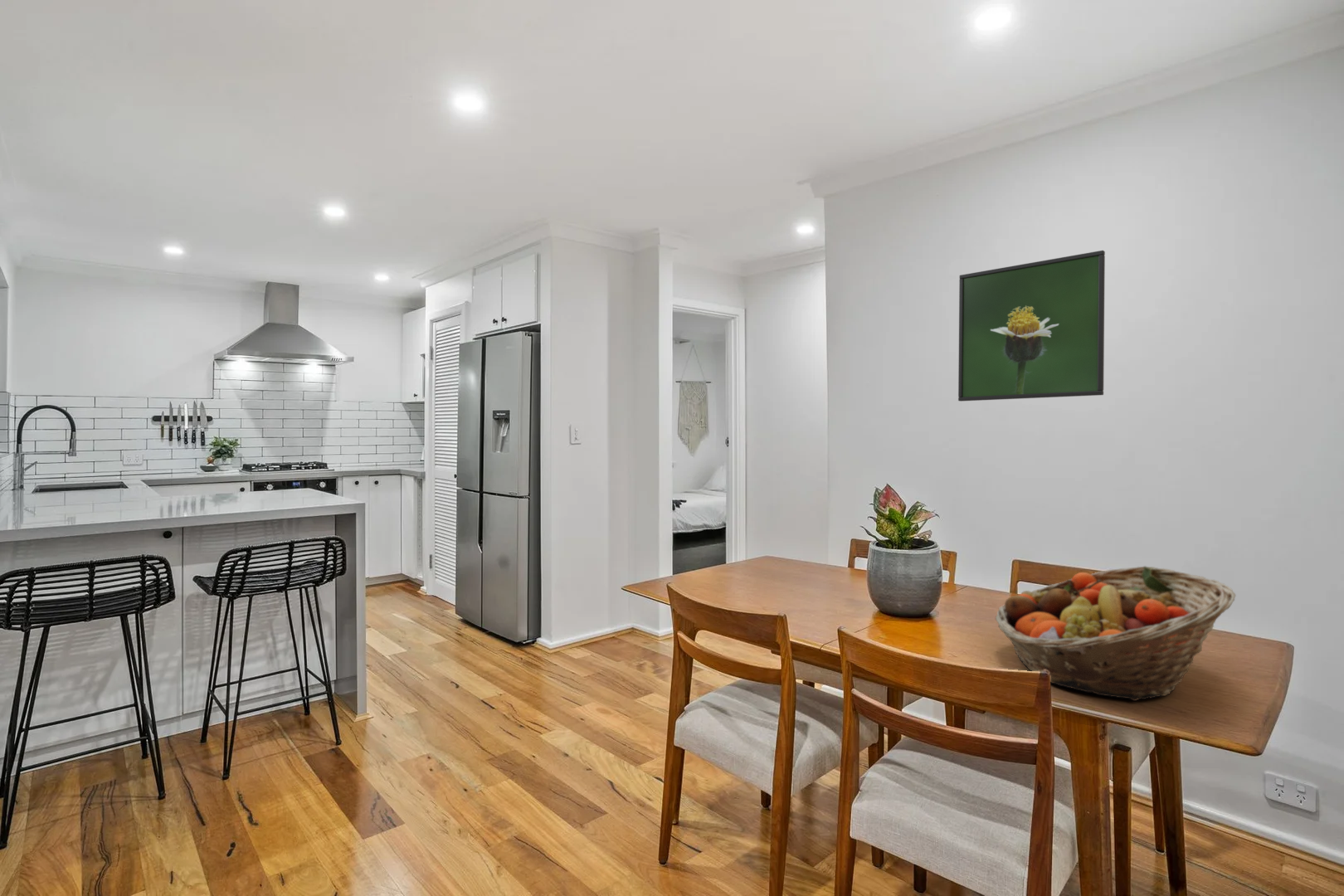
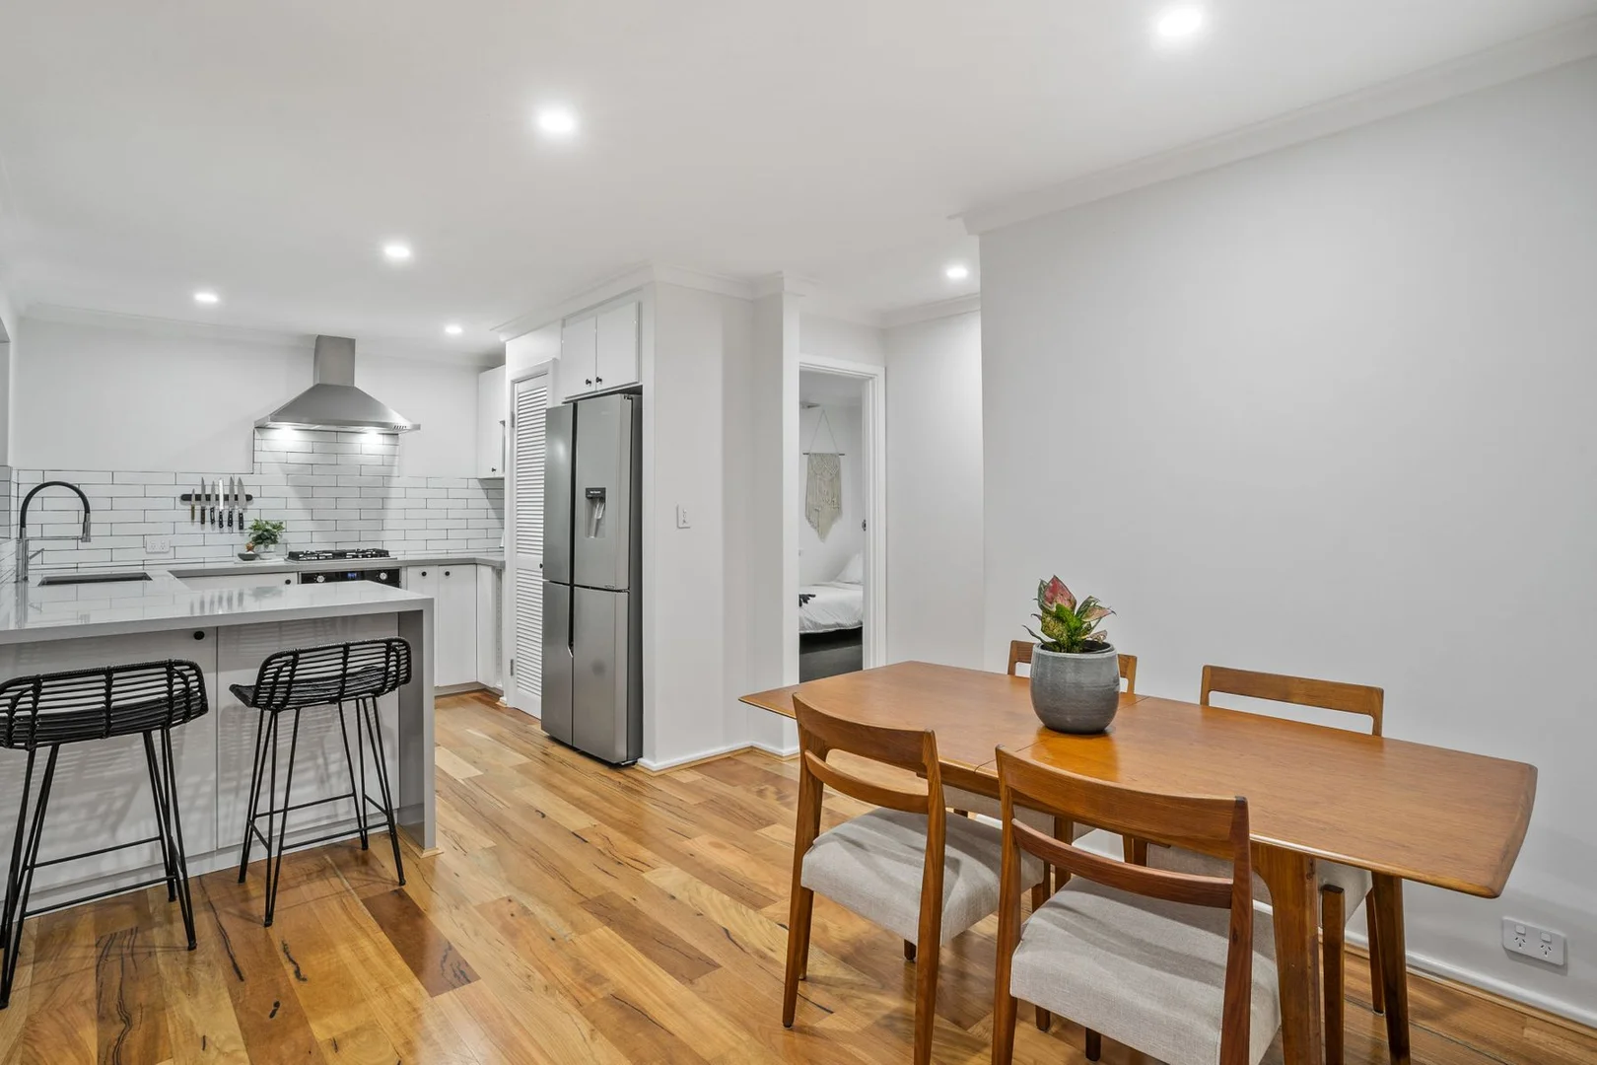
- fruit basket [995,565,1236,702]
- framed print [957,250,1106,402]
